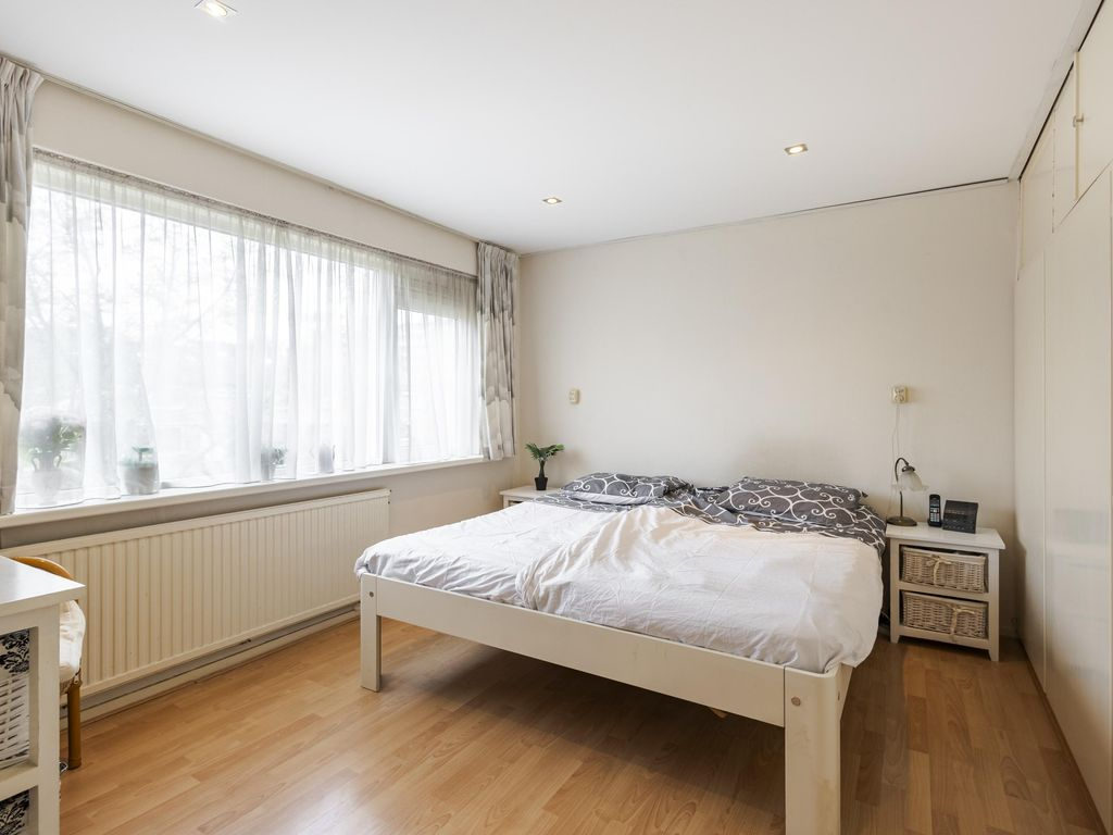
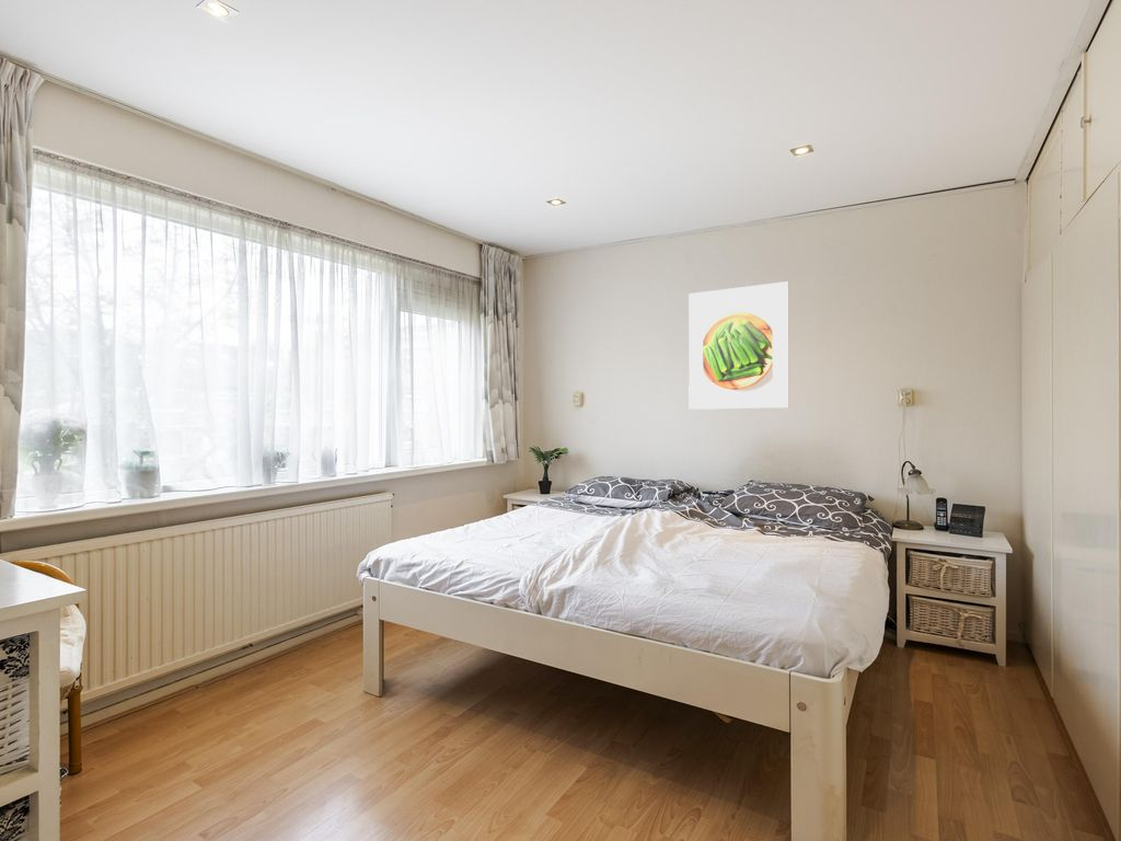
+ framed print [687,280,790,411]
